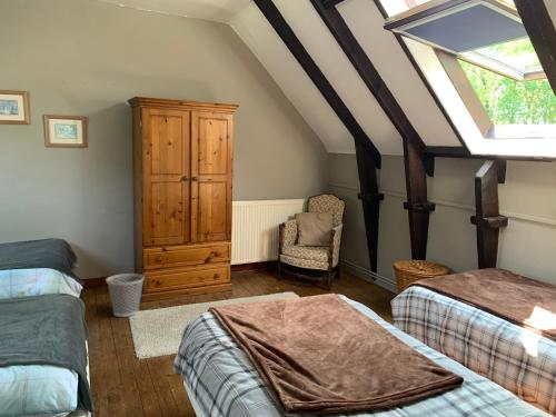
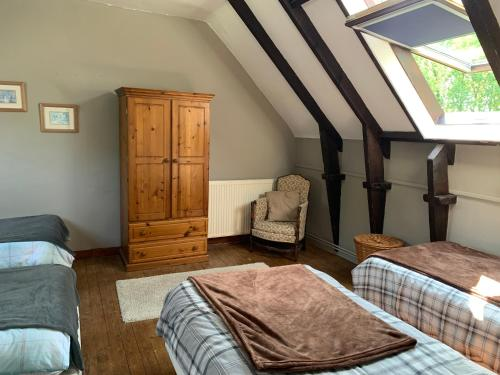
- wastebasket [105,272,146,318]
